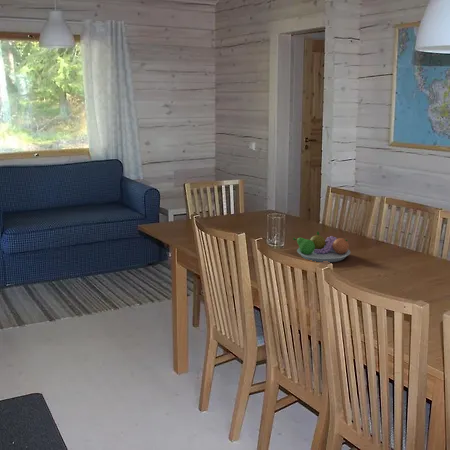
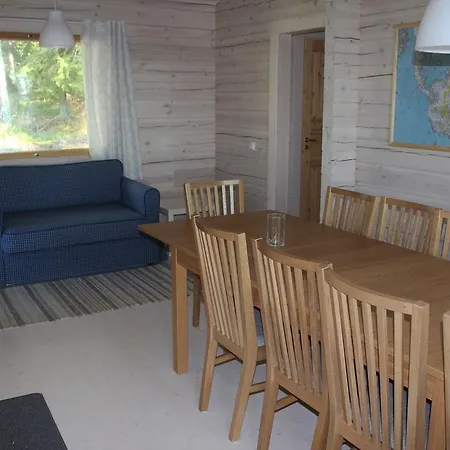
- fruit bowl [292,231,352,263]
